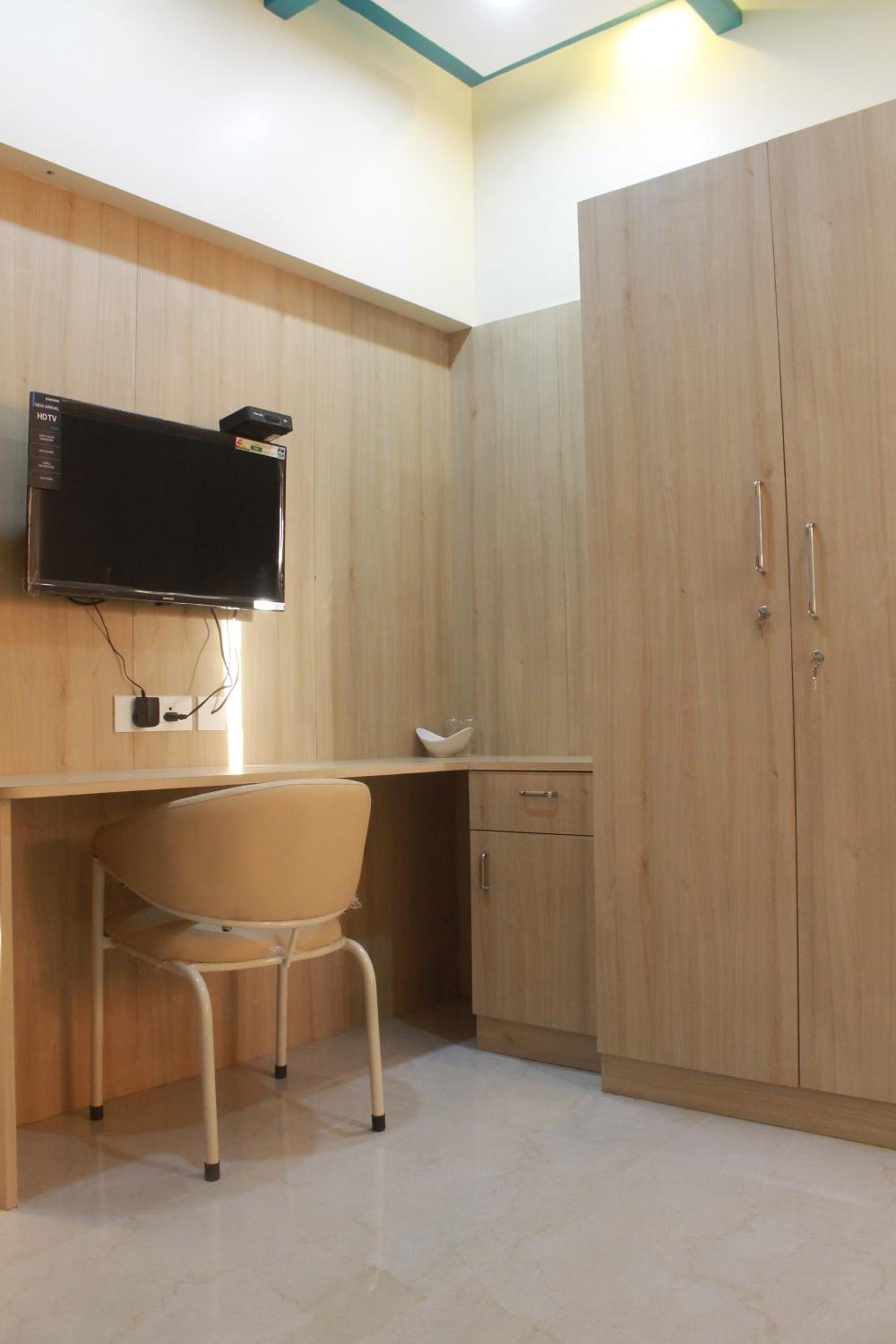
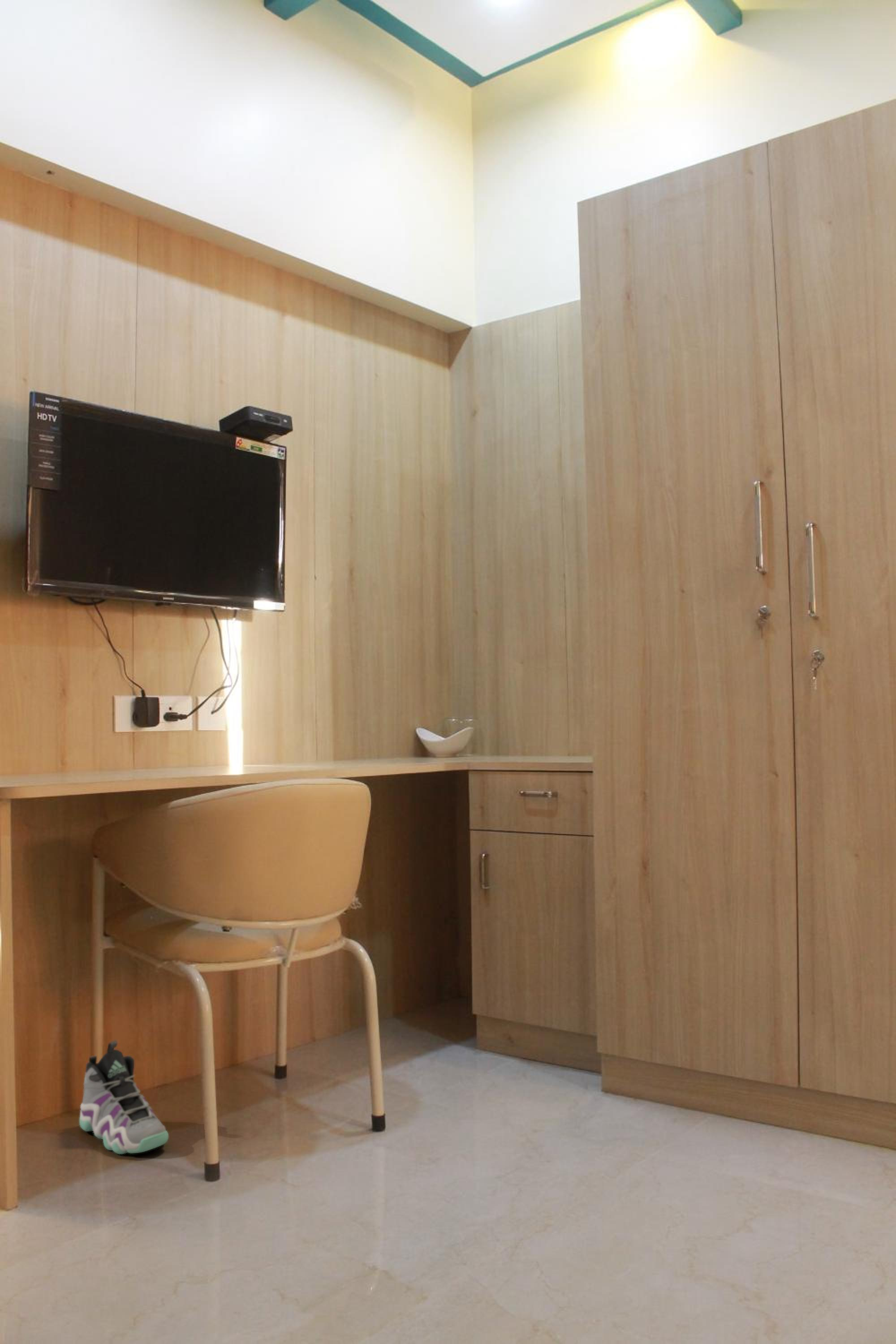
+ sneaker [79,1040,169,1154]
